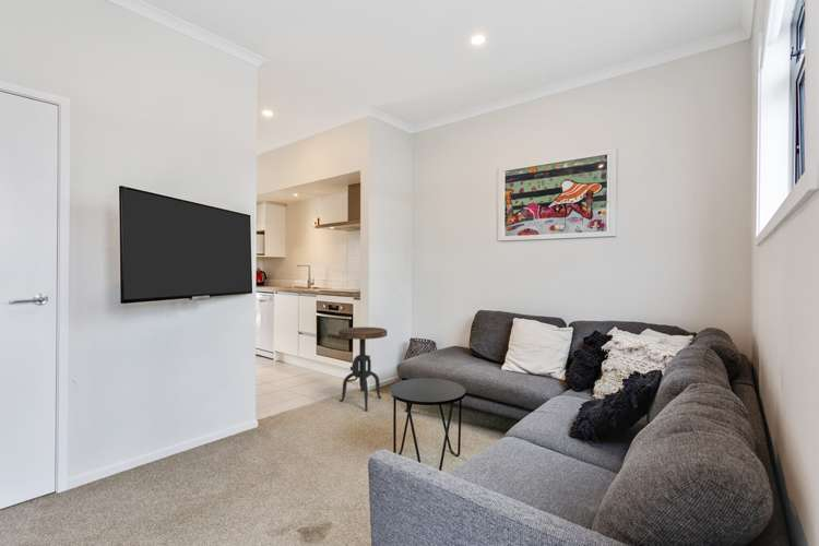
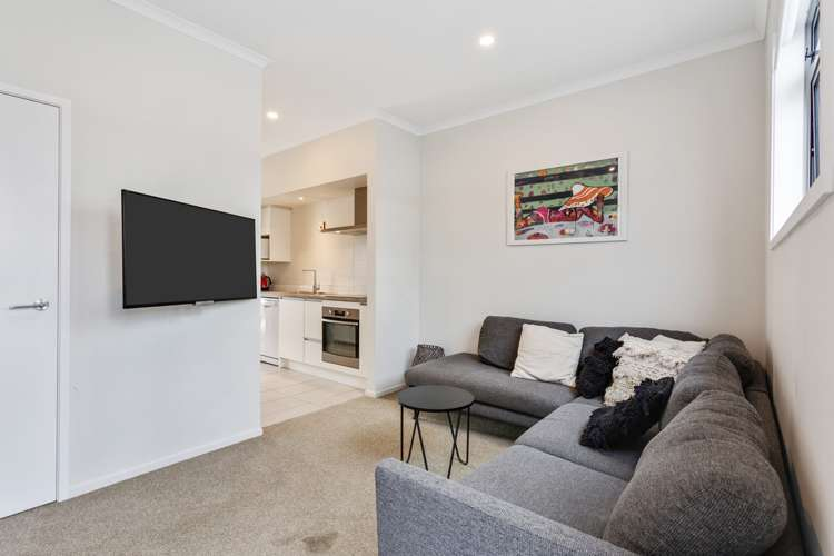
- side table [337,327,388,412]
